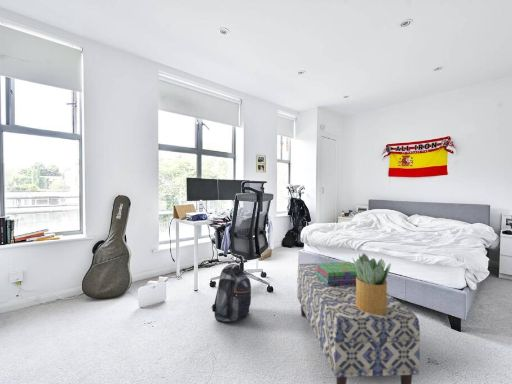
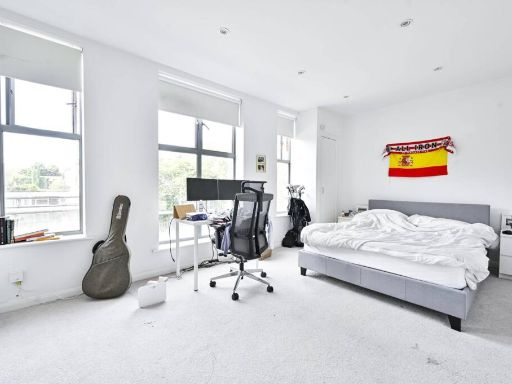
- backpack [211,263,252,323]
- bench [296,263,421,384]
- potted plant [351,252,392,315]
- stack of books [315,261,357,285]
